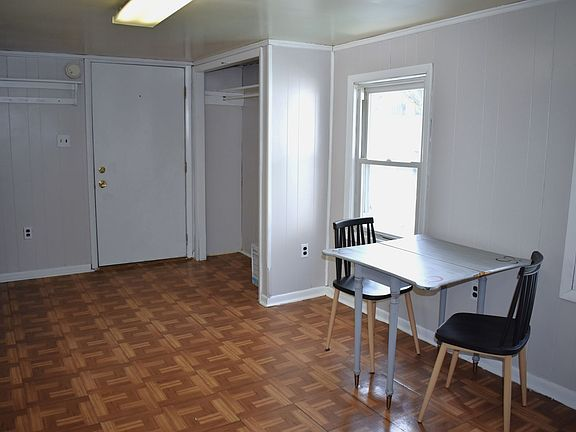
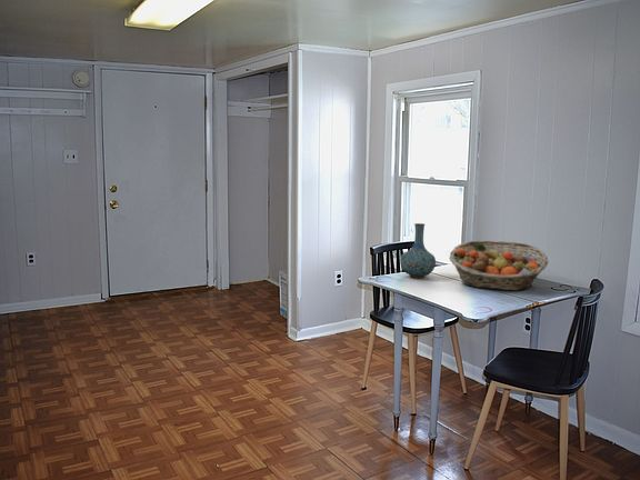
+ vase [399,222,437,279]
+ fruit basket [448,240,549,291]
